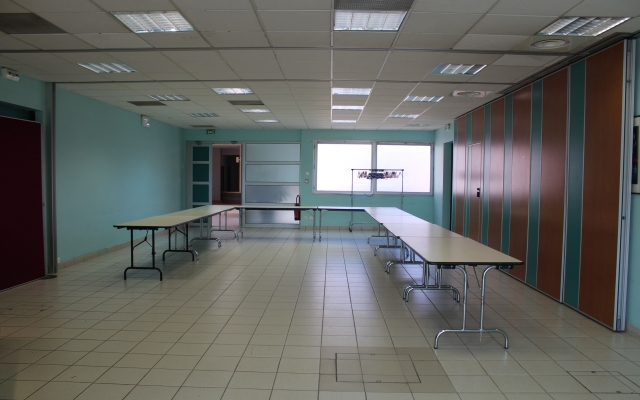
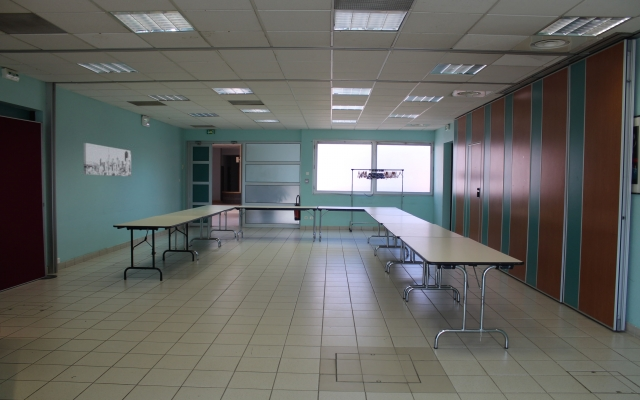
+ wall art [83,142,132,177]
